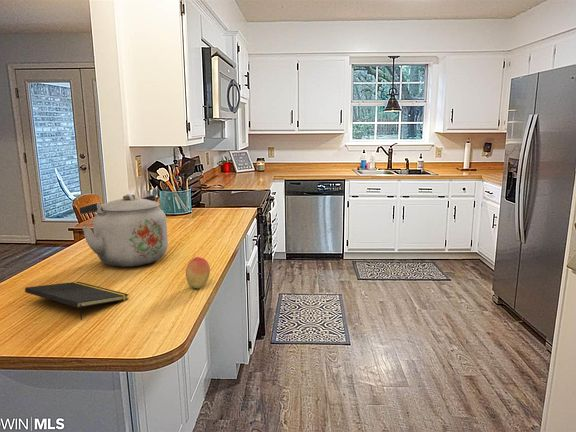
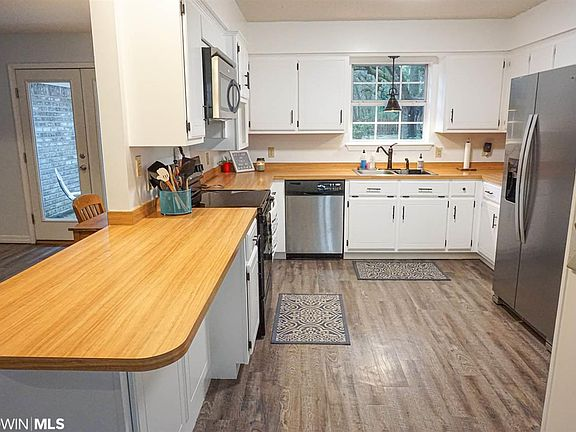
- kettle [79,193,169,268]
- notepad [24,281,130,321]
- fruit [185,256,211,289]
